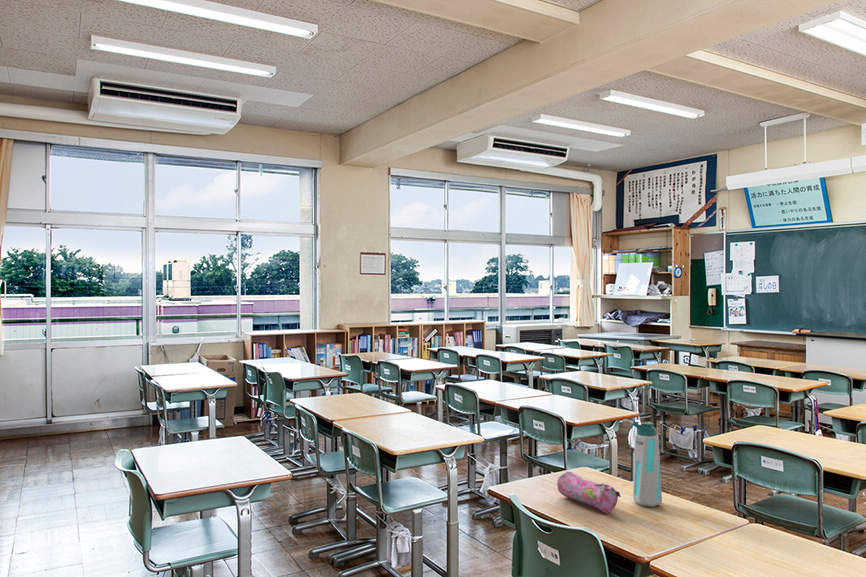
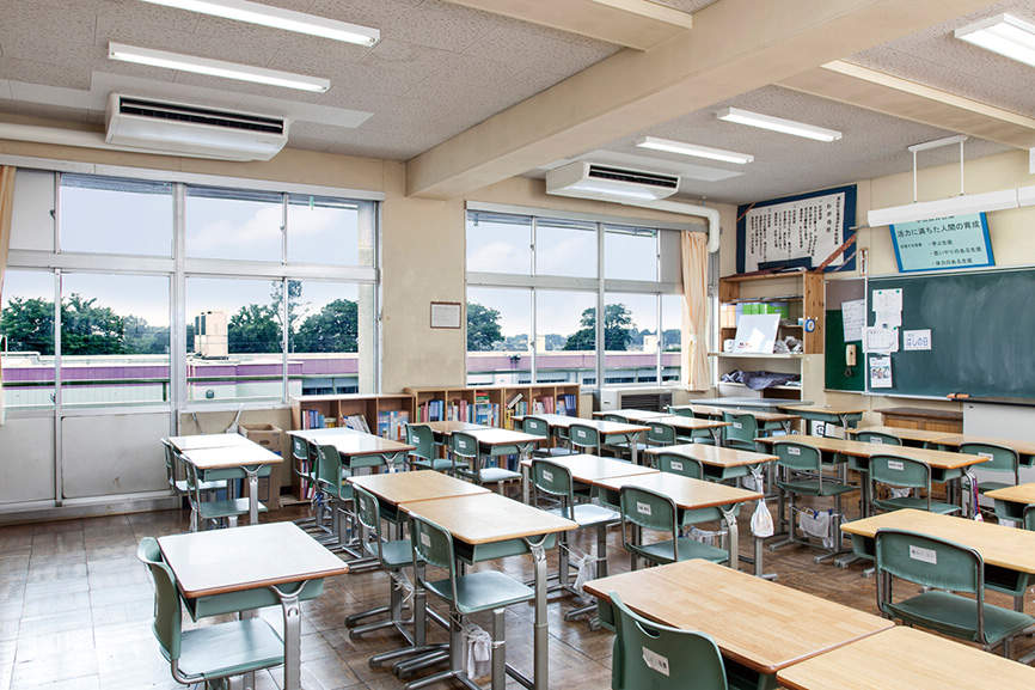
- pencil case [556,471,622,514]
- water bottle [628,419,663,508]
